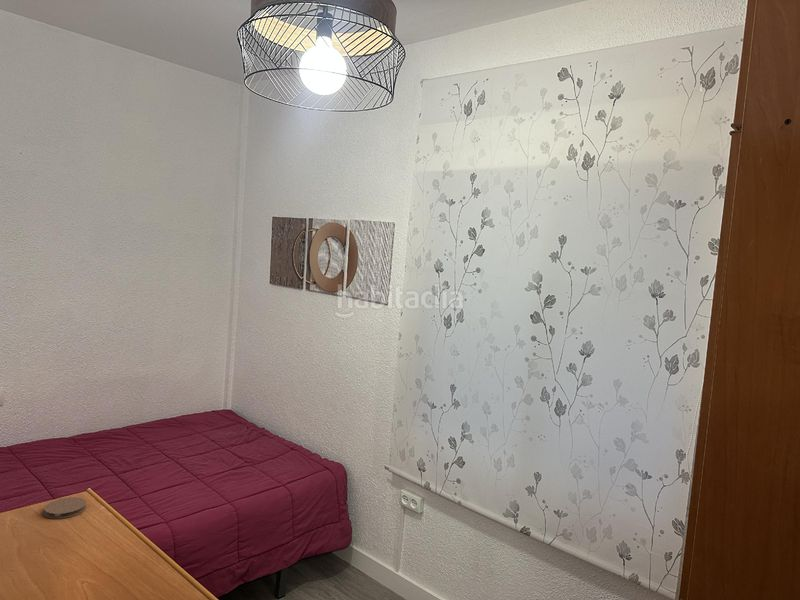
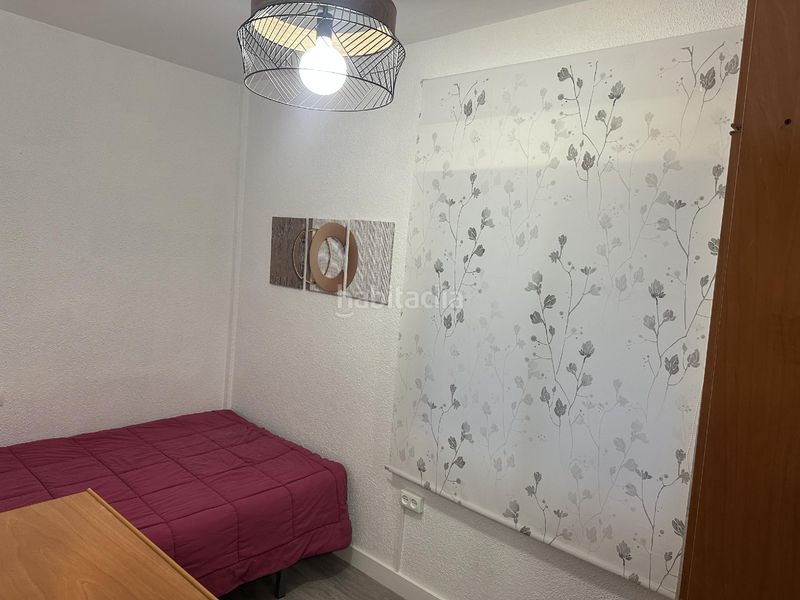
- coaster [43,496,87,519]
